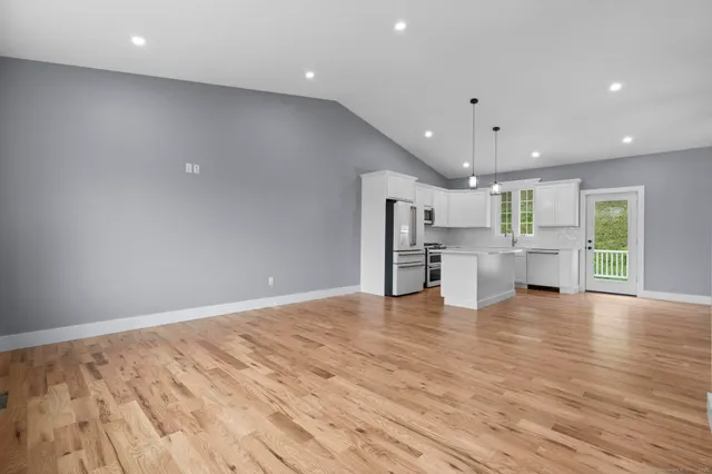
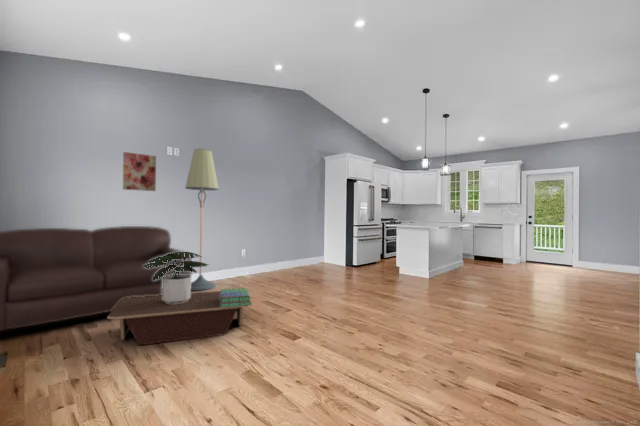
+ wall art [122,151,157,192]
+ floor lamp [184,148,220,292]
+ coffee table [106,290,253,346]
+ potted plant [143,251,209,304]
+ stack of books [220,287,252,308]
+ sofa [0,225,193,332]
